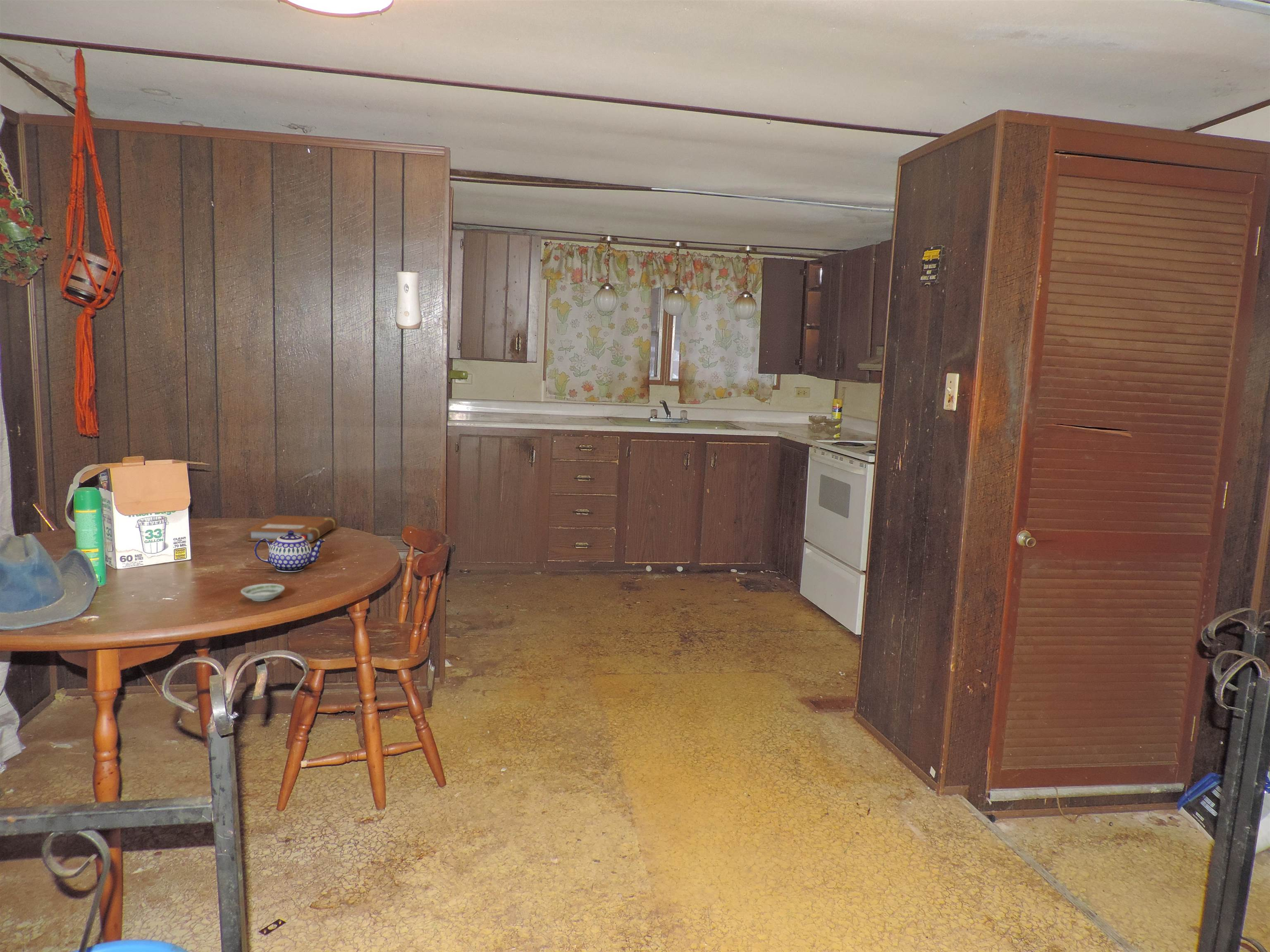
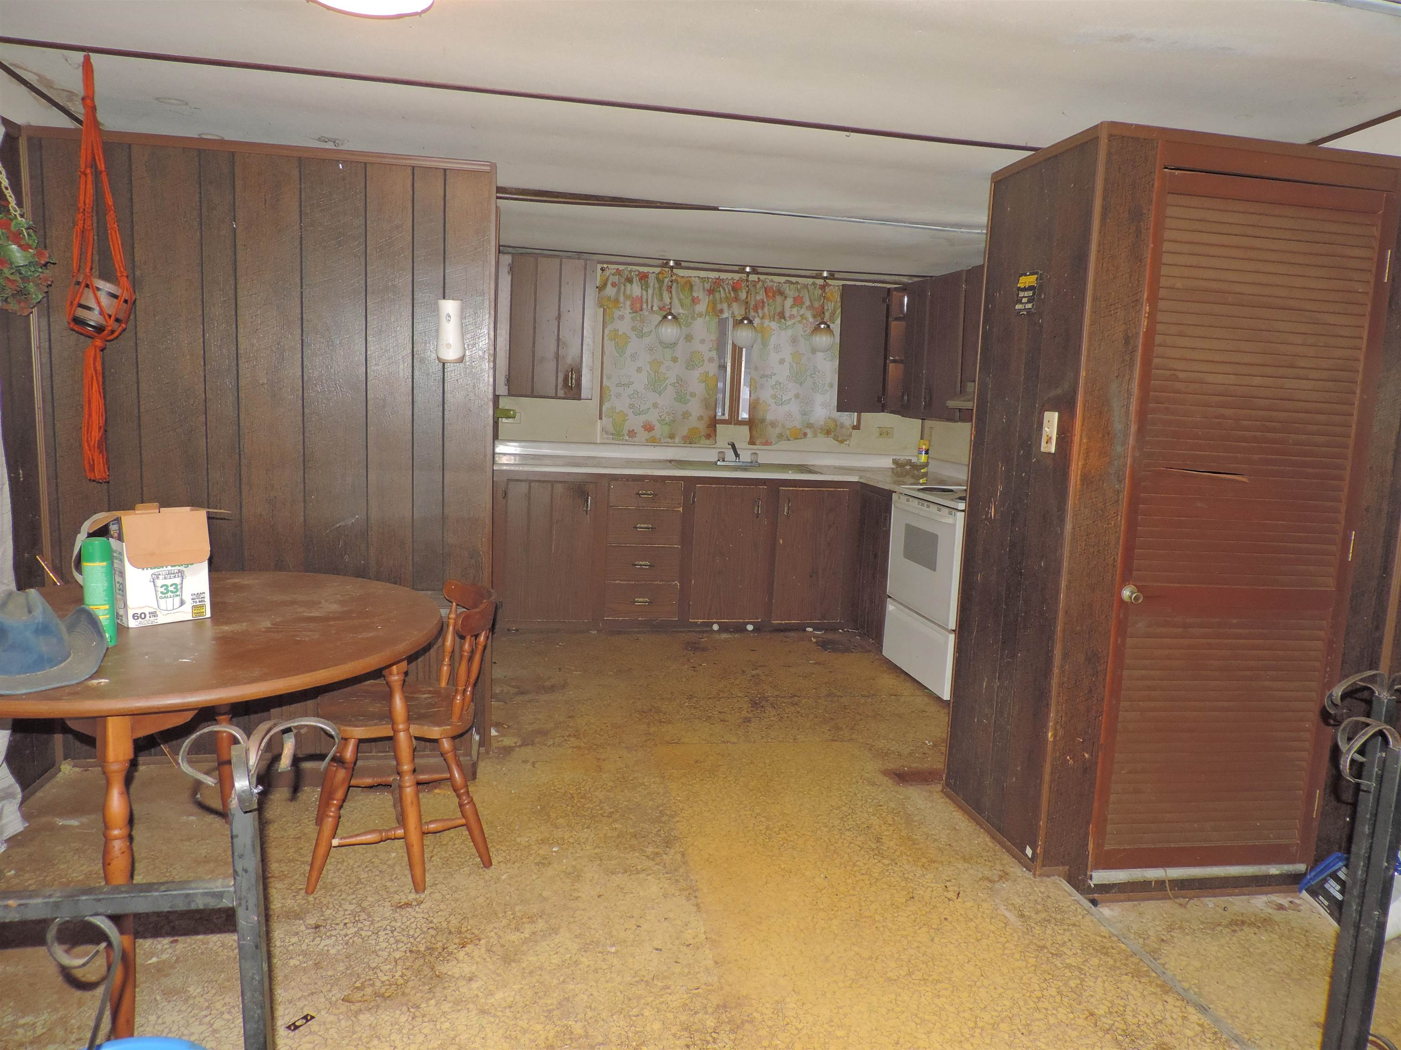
- notebook [247,515,338,543]
- saucer [240,583,285,602]
- teapot [254,530,326,573]
